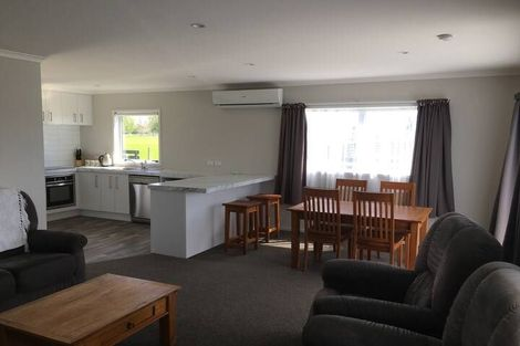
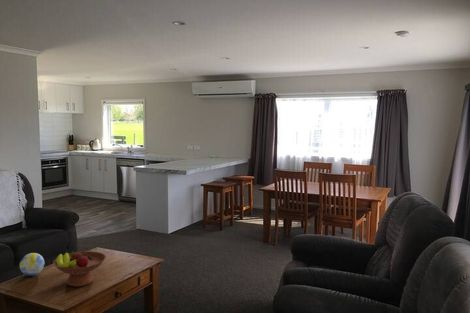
+ fruit bowl [52,250,107,288]
+ decorative ball [19,252,45,277]
